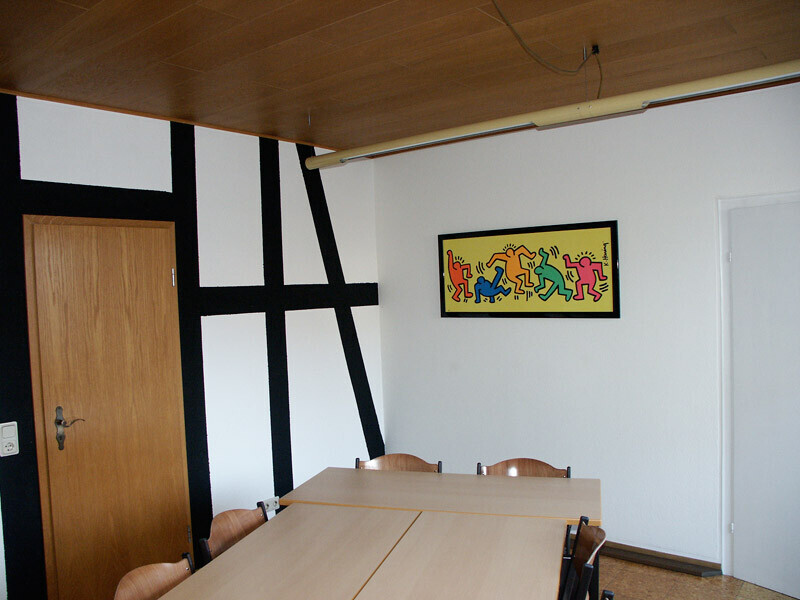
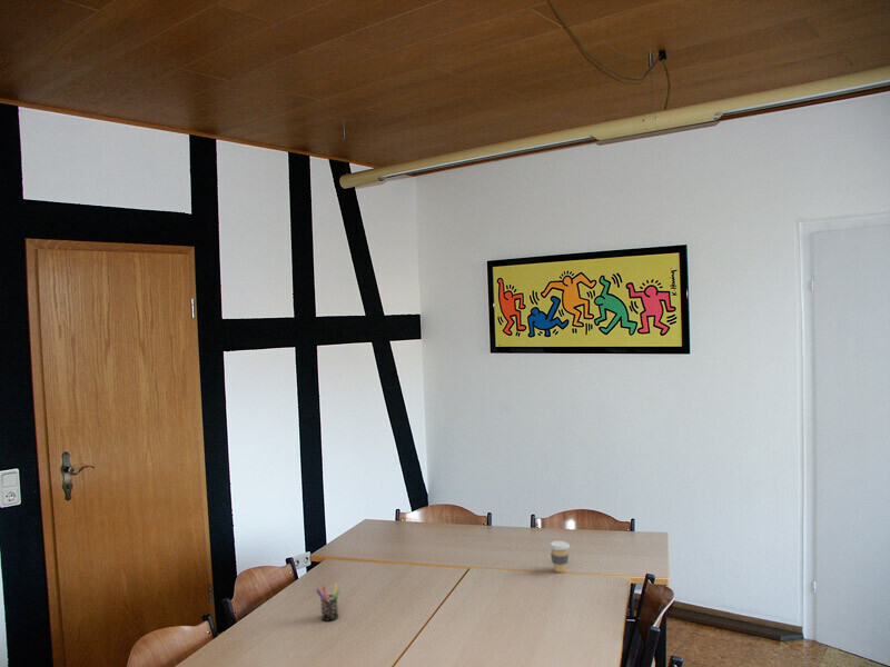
+ pen holder [315,583,340,623]
+ coffee cup [548,540,571,574]
